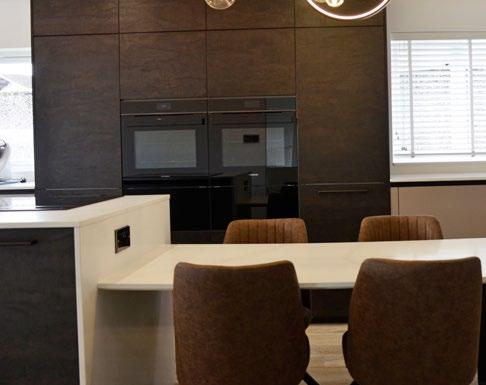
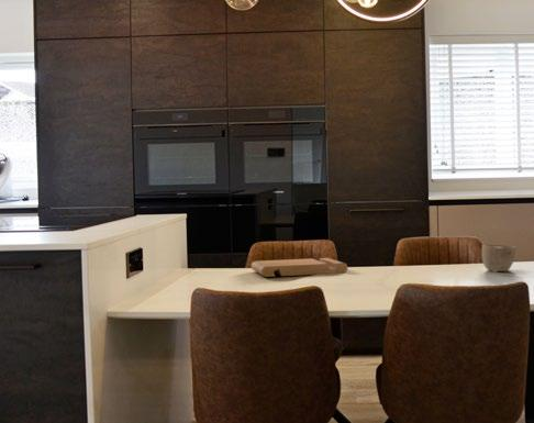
+ cutting board [251,257,348,278]
+ cup [480,244,516,274]
